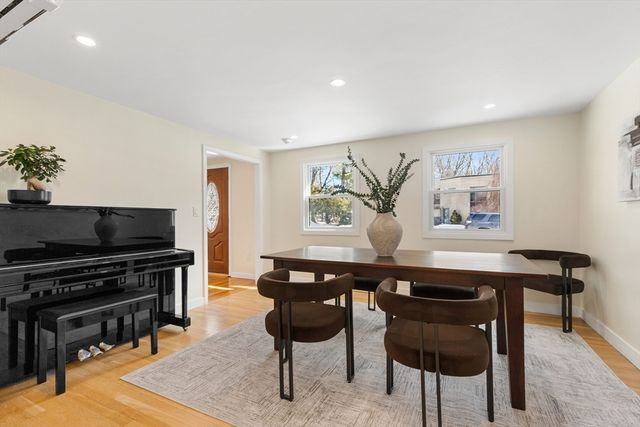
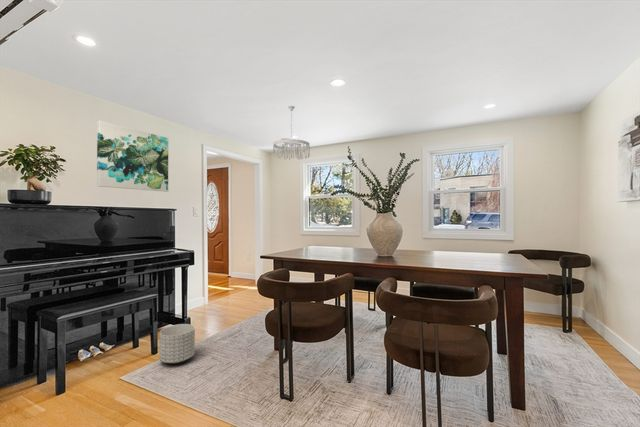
+ planter [158,323,196,365]
+ chandelier [272,105,311,161]
+ wall art [96,120,169,193]
